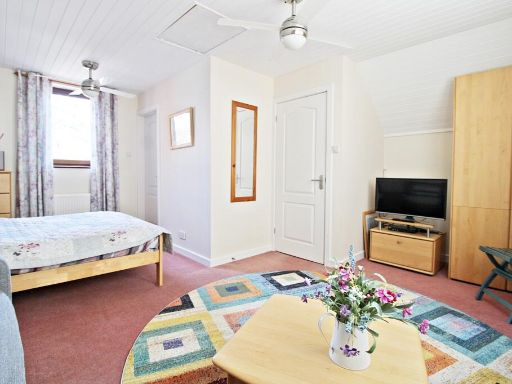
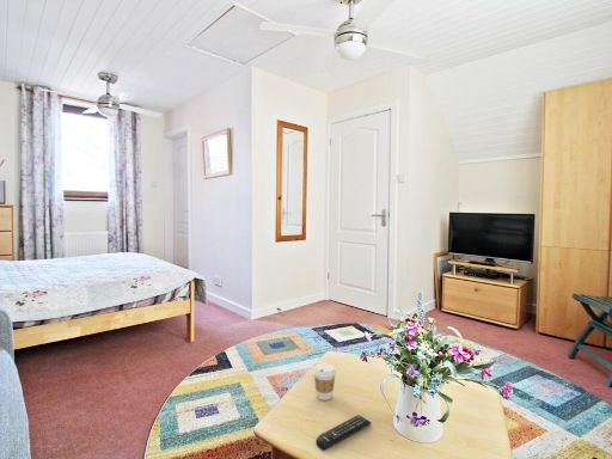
+ remote control [314,414,372,452]
+ coffee cup [313,362,337,402]
